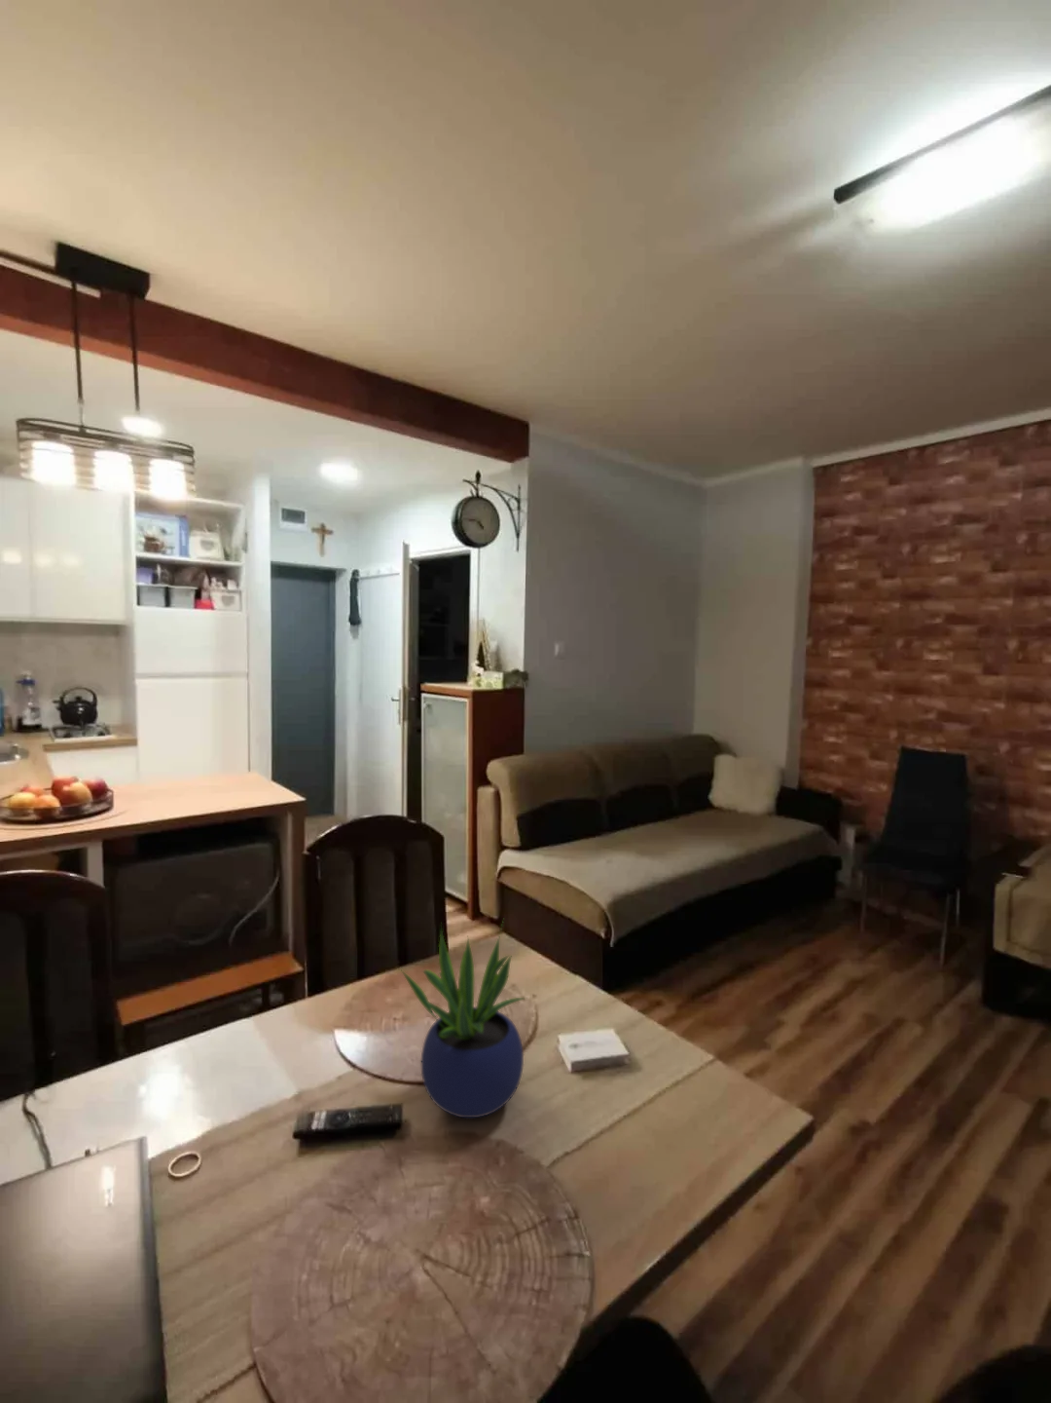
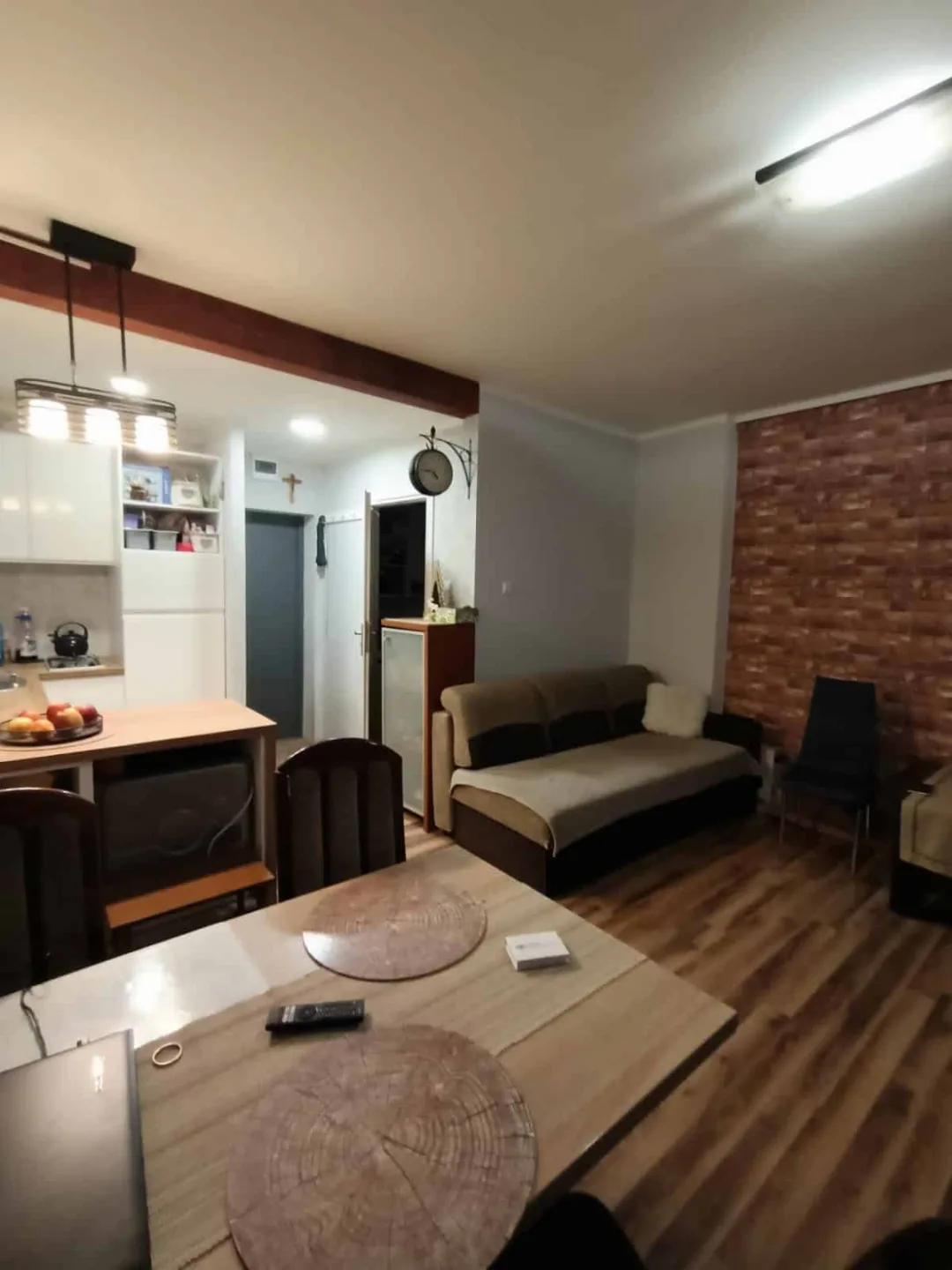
- potted plant [401,919,528,1118]
